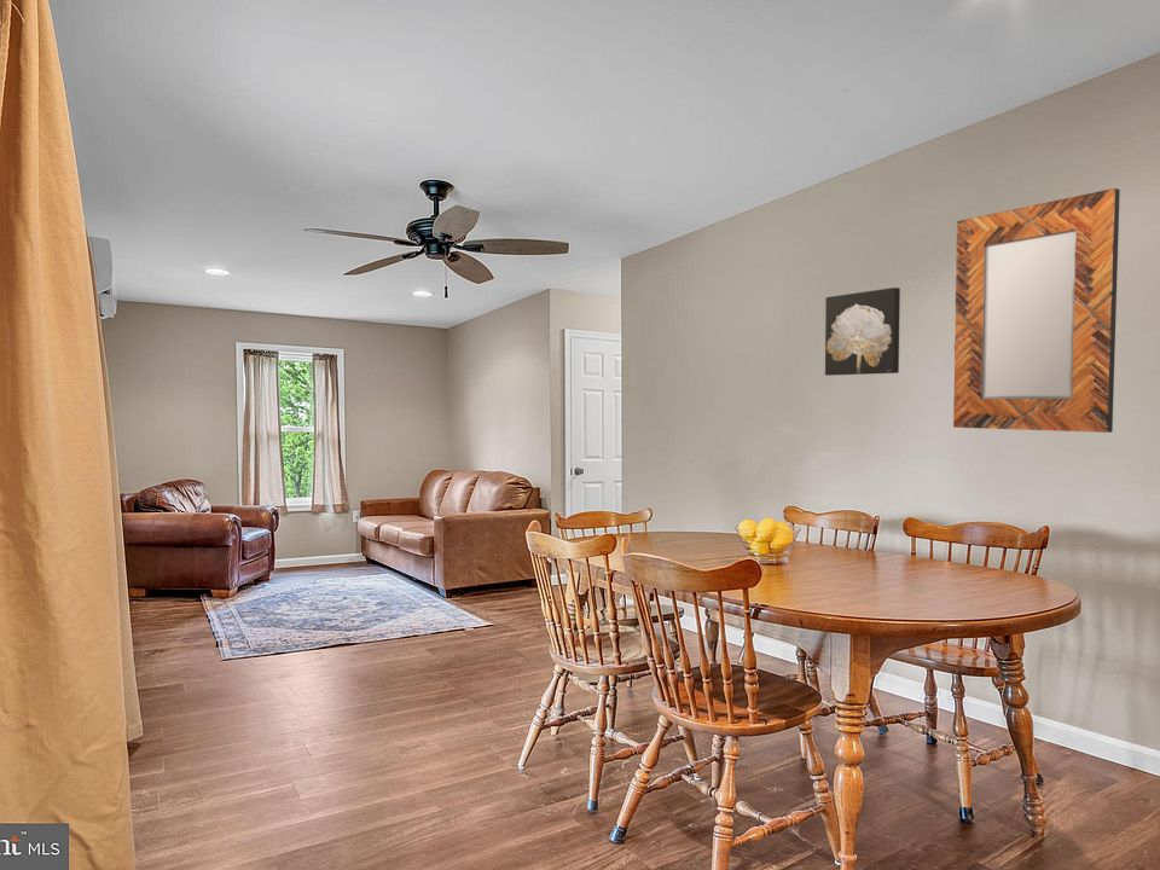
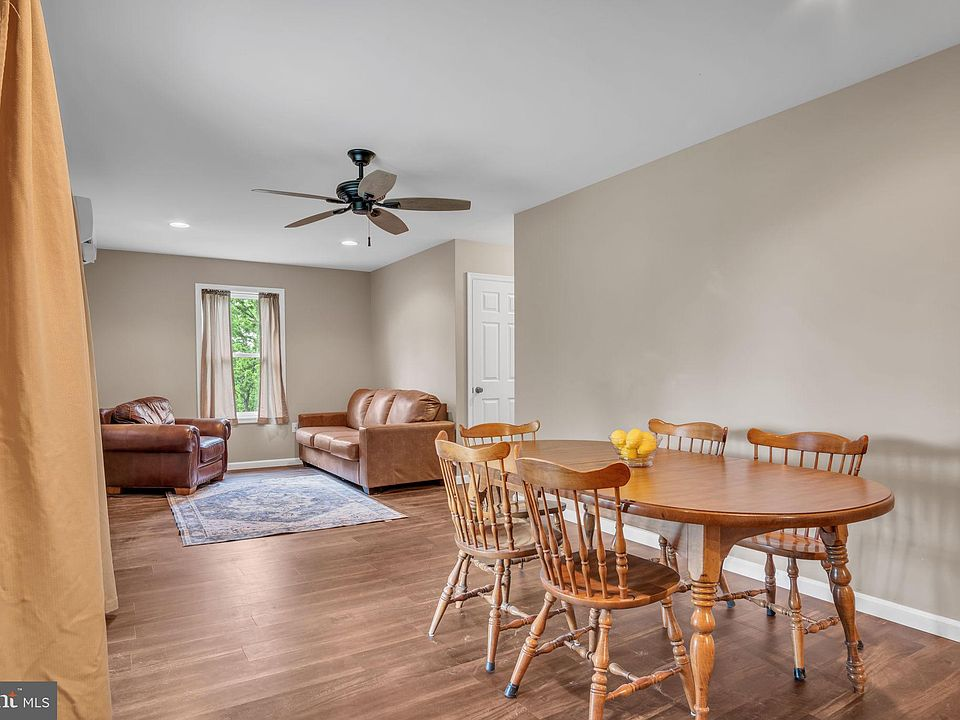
- wall art [824,286,901,377]
- home mirror [952,187,1121,434]
